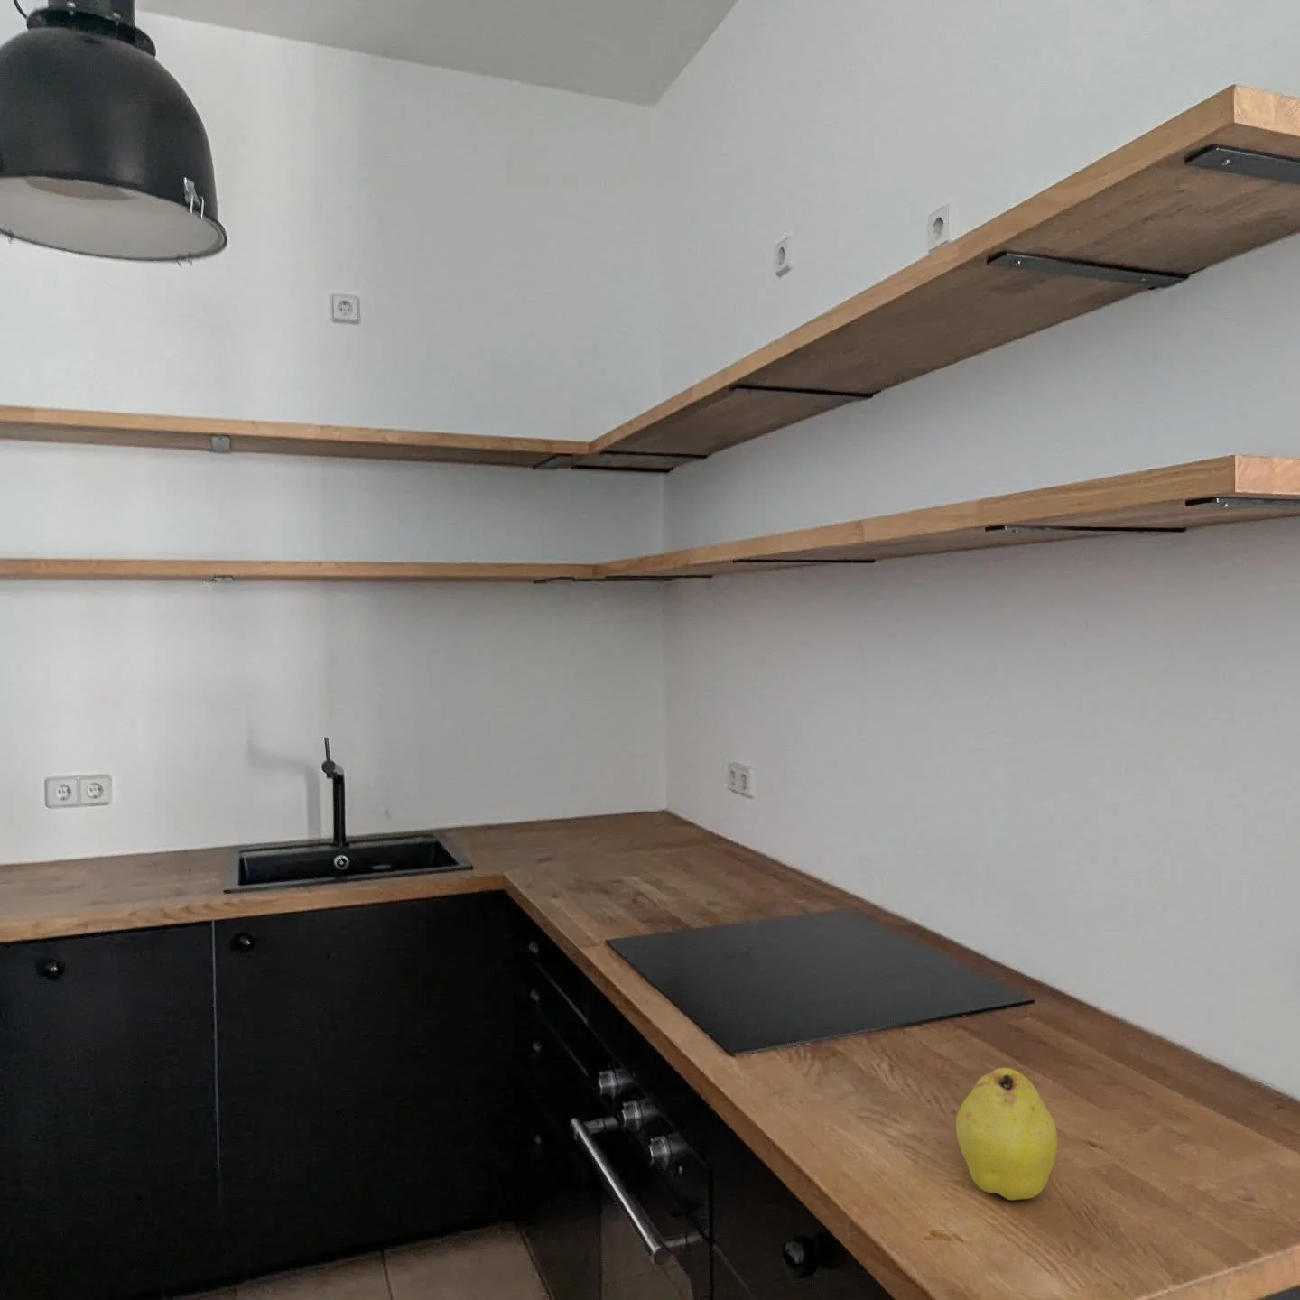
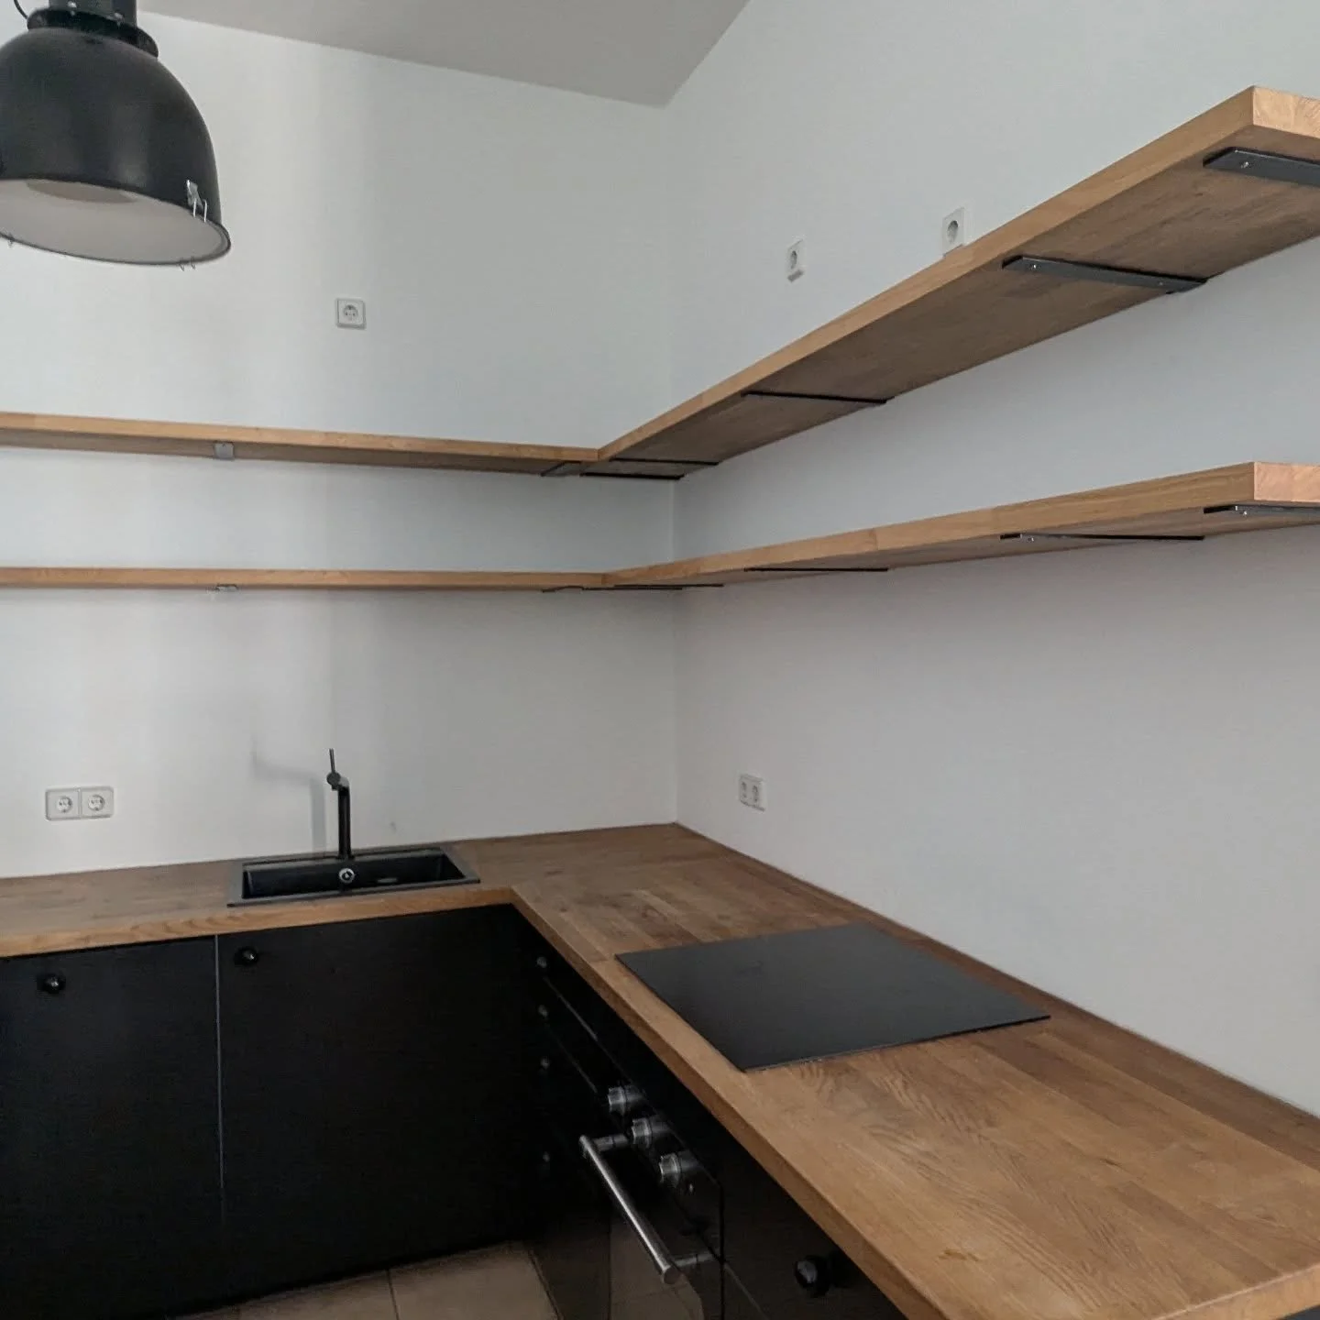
- fruit [955,1067,1058,1201]
